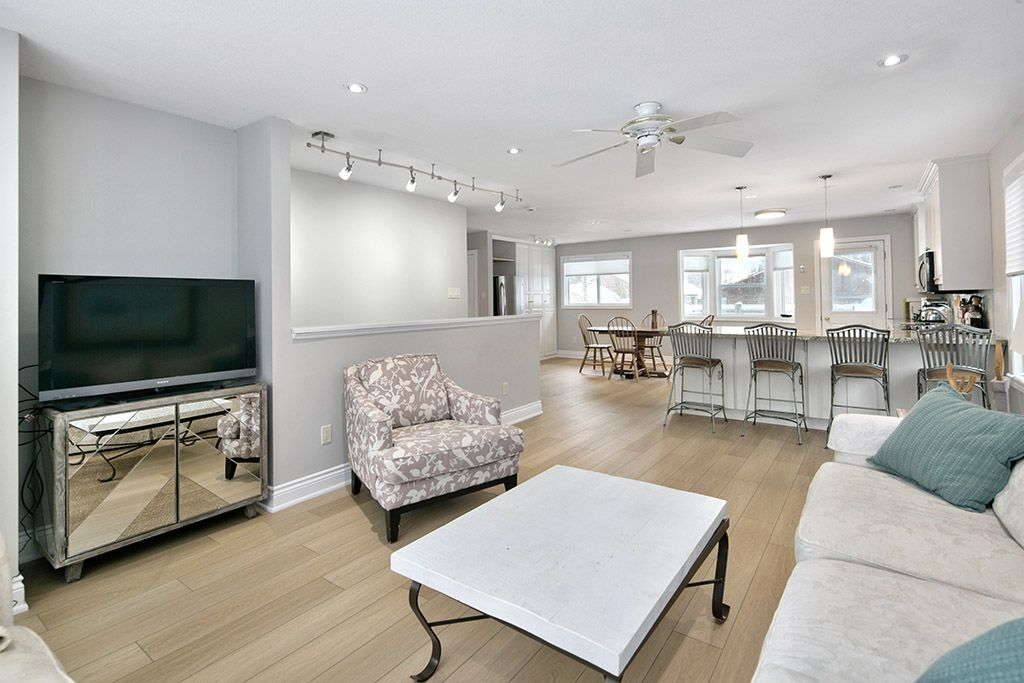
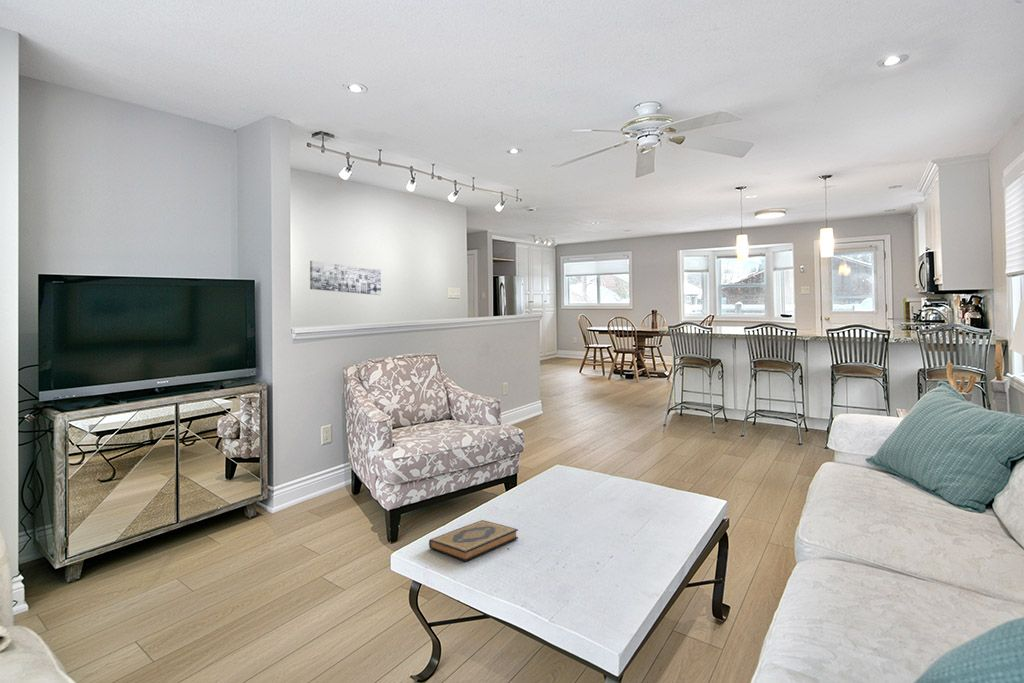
+ wall art [309,260,382,296]
+ hardback book [428,519,519,563]
